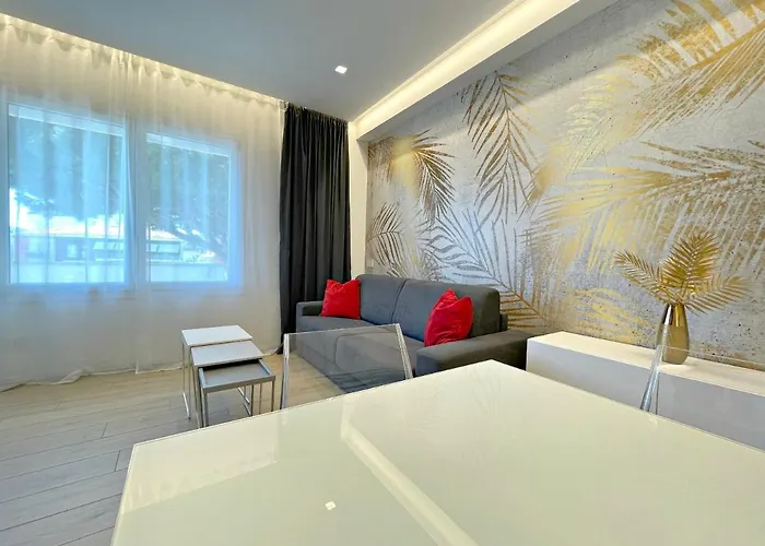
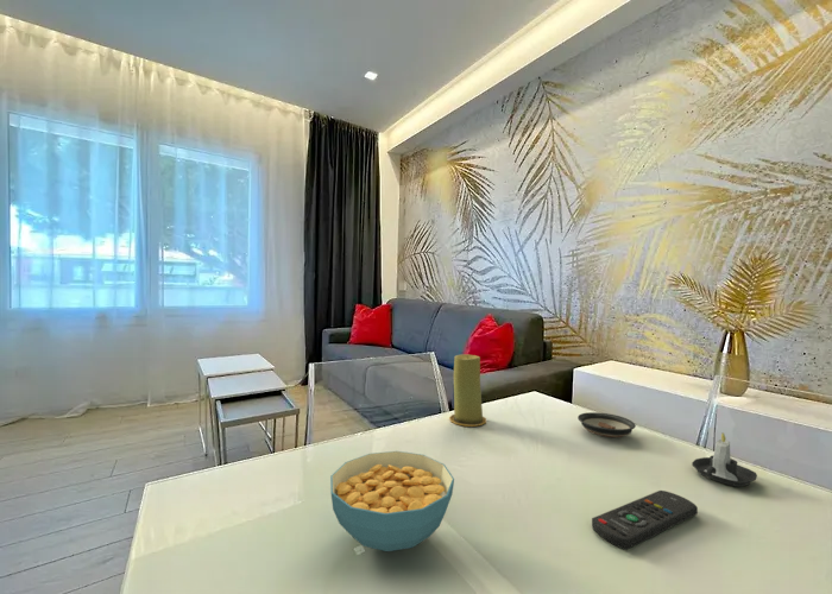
+ candle [691,431,758,487]
+ remote control [591,489,699,550]
+ candle [448,353,487,428]
+ cereal bowl [329,450,455,552]
+ saucer [576,411,637,438]
